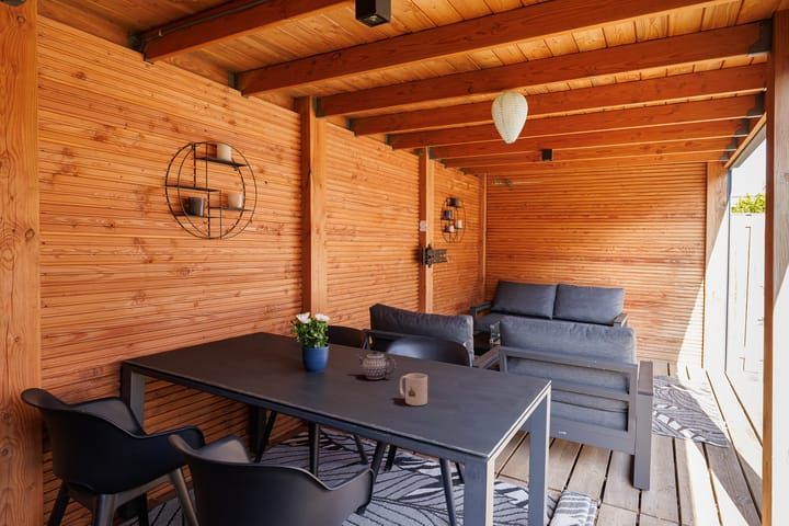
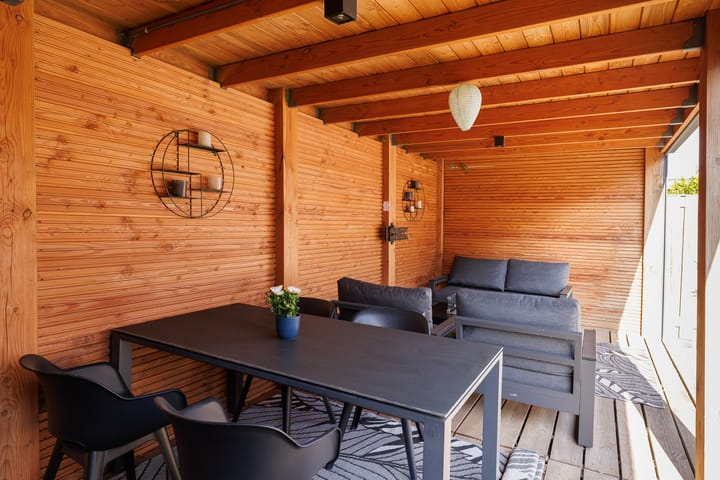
- mug [399,373,428,407]
- teapot [355,350,397,380]
